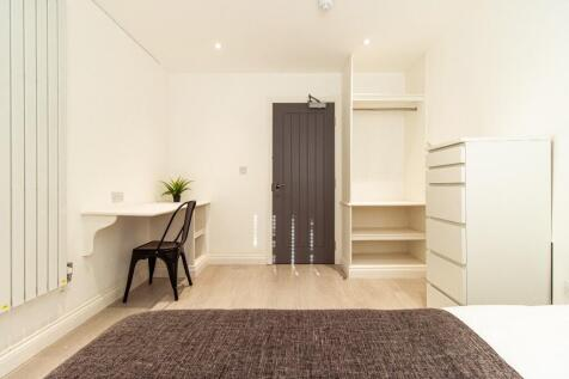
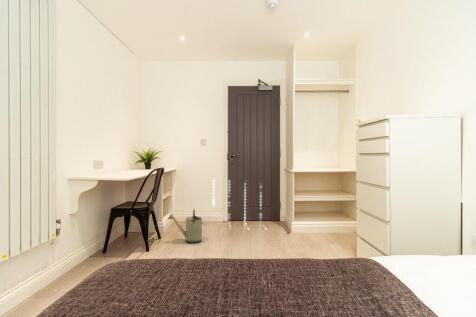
+ watering can [167,208,206,244]
